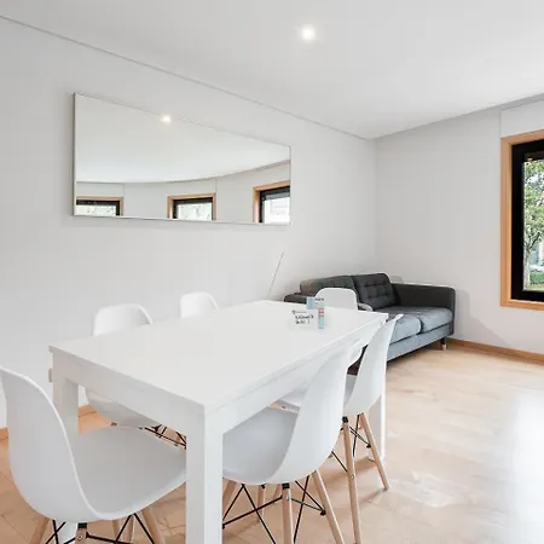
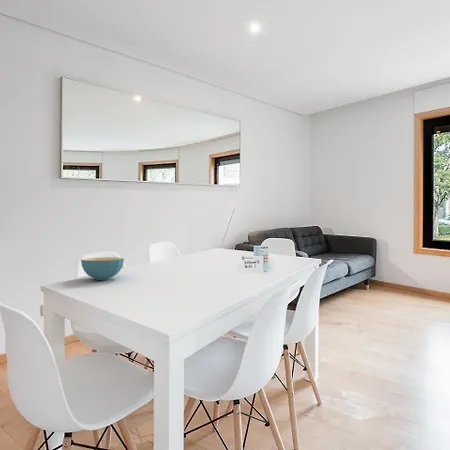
+ cereal bowl [80,256,125,281]
